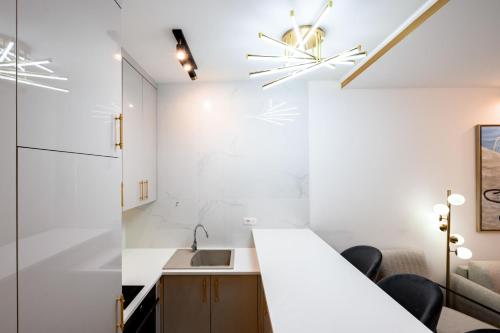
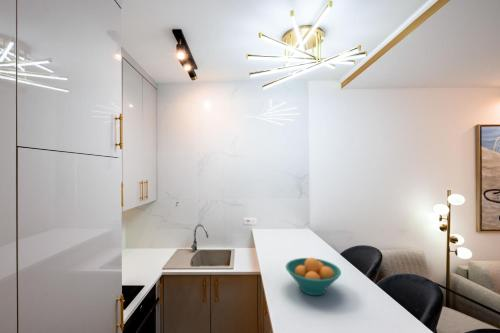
+ fruit bowl [285,257,342,296]
